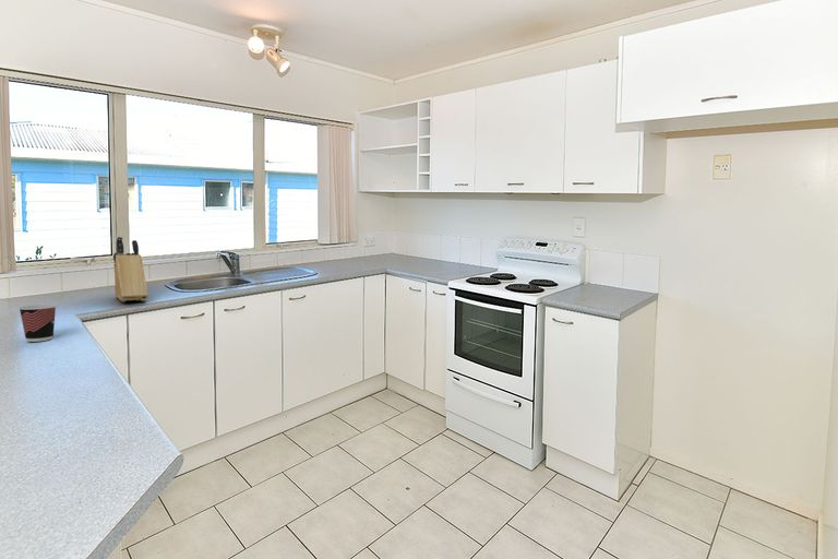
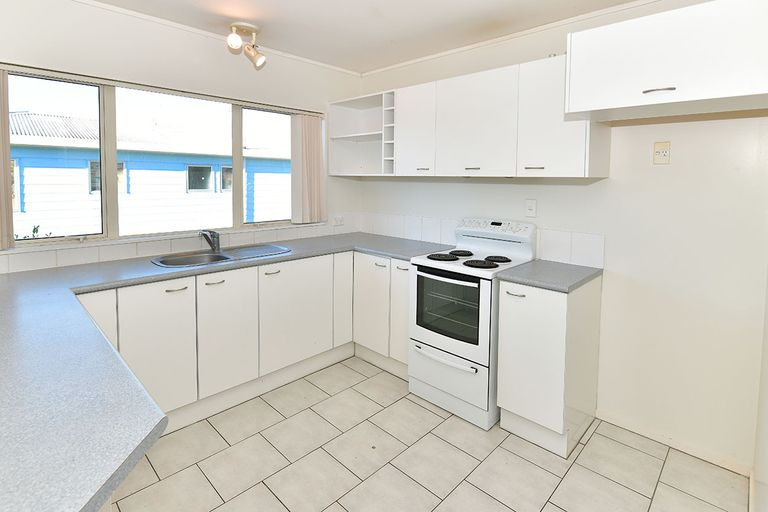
- cup [17,304,58,343]
- knife block [112,236,149,302]
